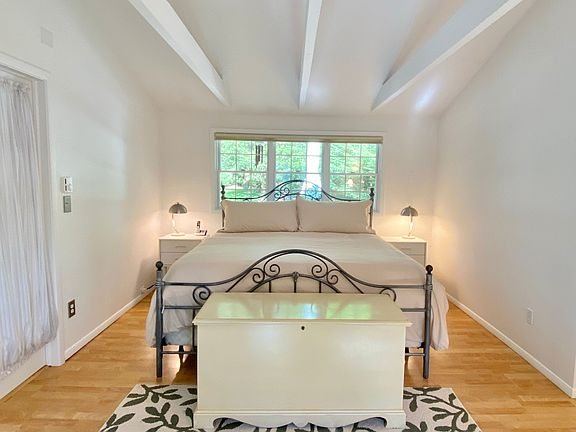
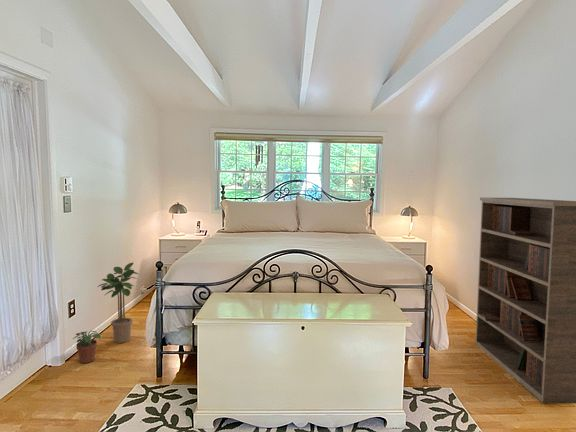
+ potted plant [97,262,139,344]
+ potted plant [72,329,102,364]
+ bookshelf [475,197,576,404]
